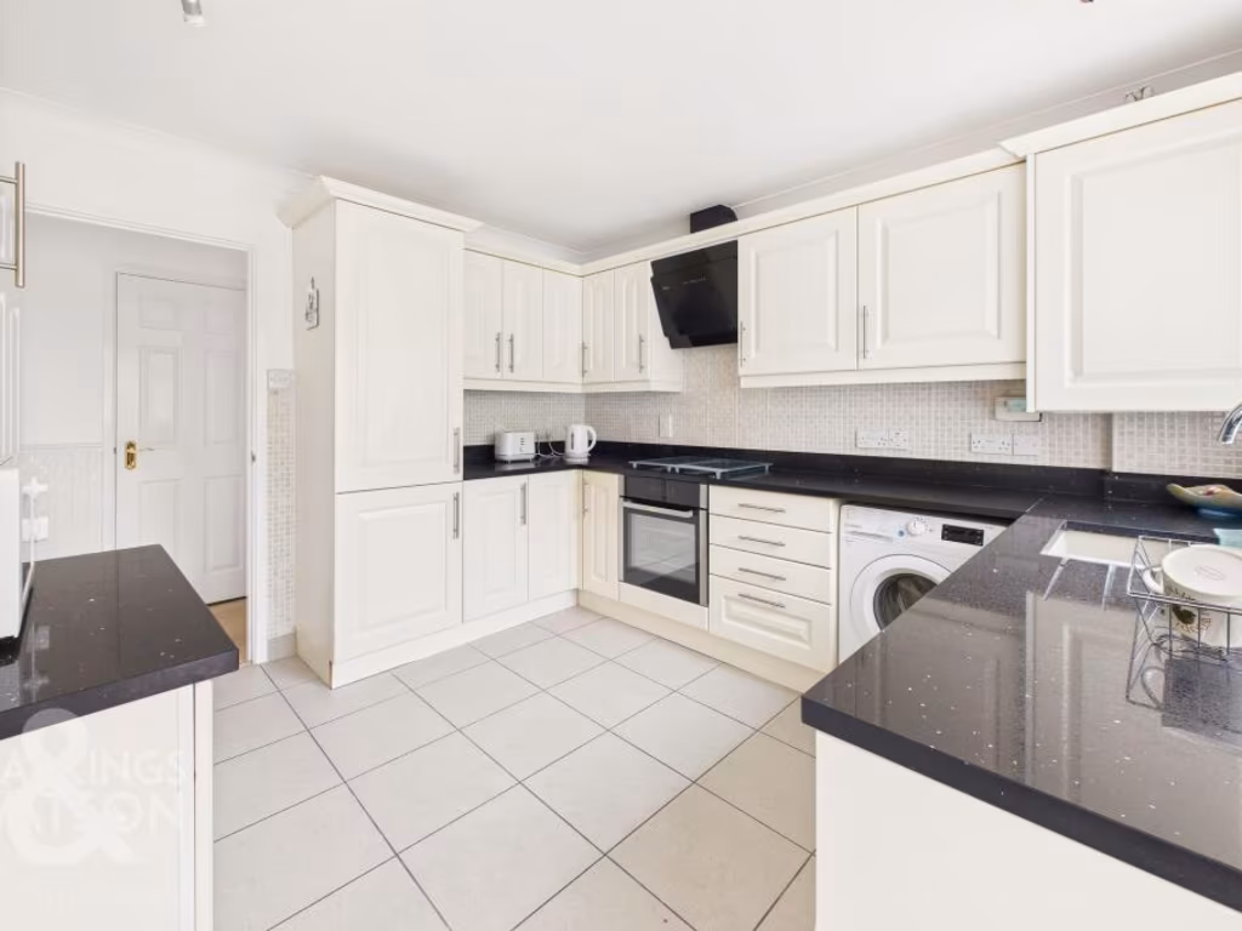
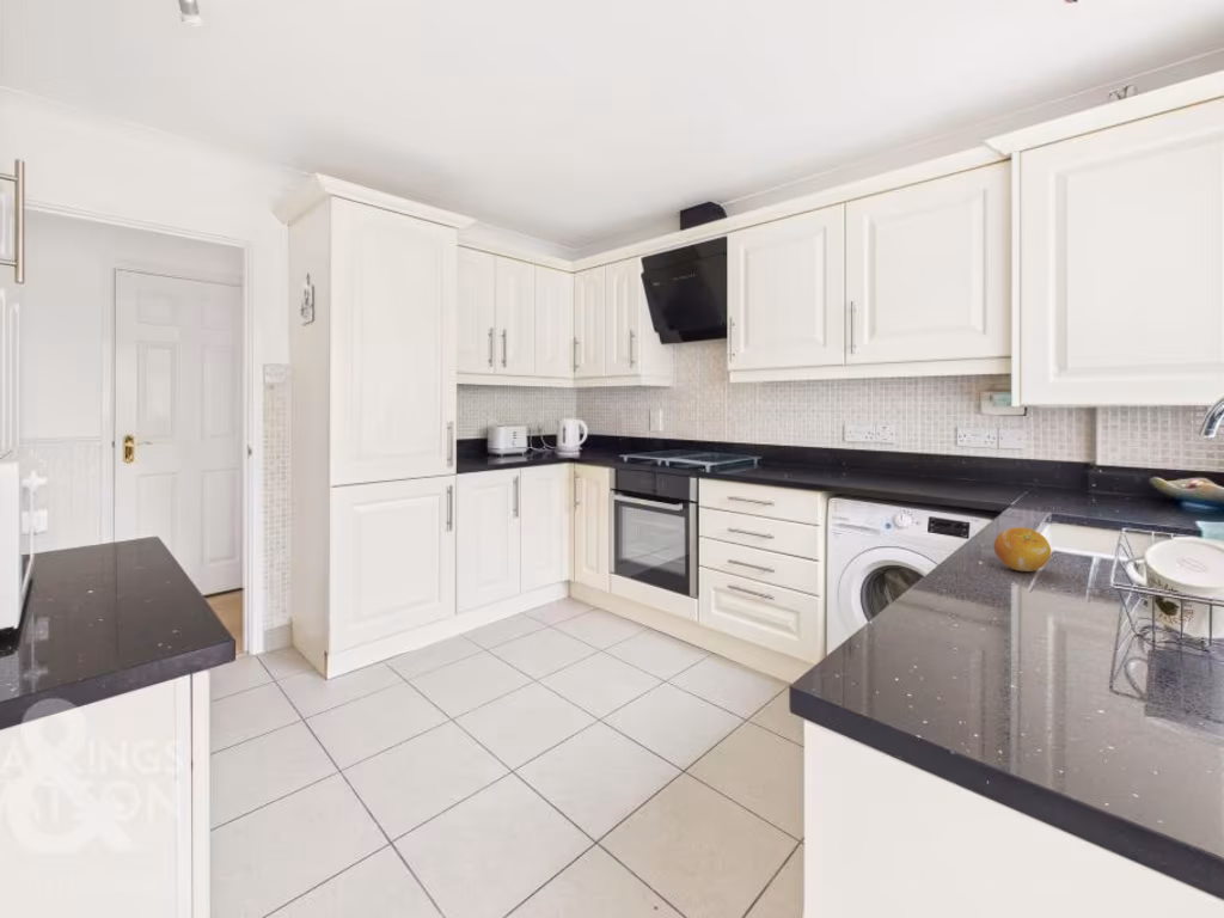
+ fruit [992,526,1052,573]
